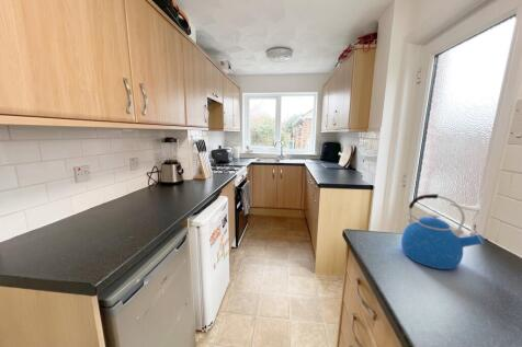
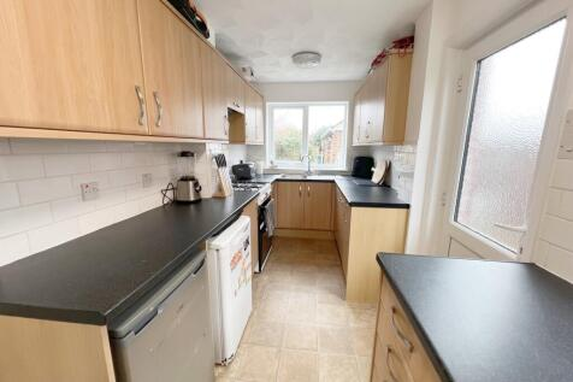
- kettle [400,193,486,270]
